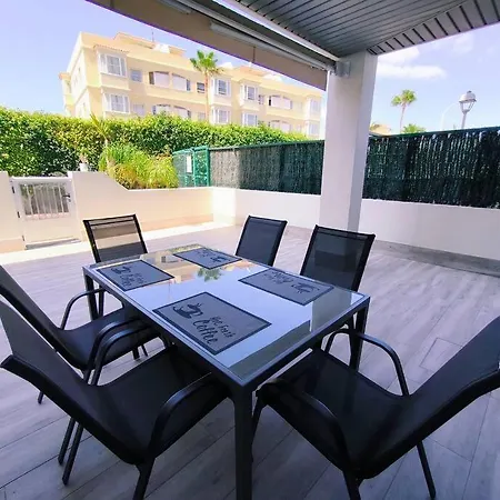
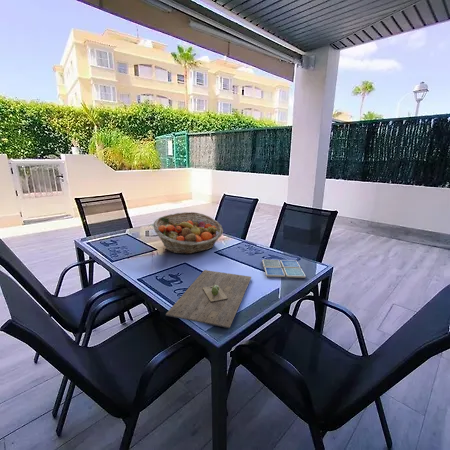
+ fruit basket [152,211,224,255]
+ cutting board [165,269,252,329]
+ drink coaster [261,259,307,279]
